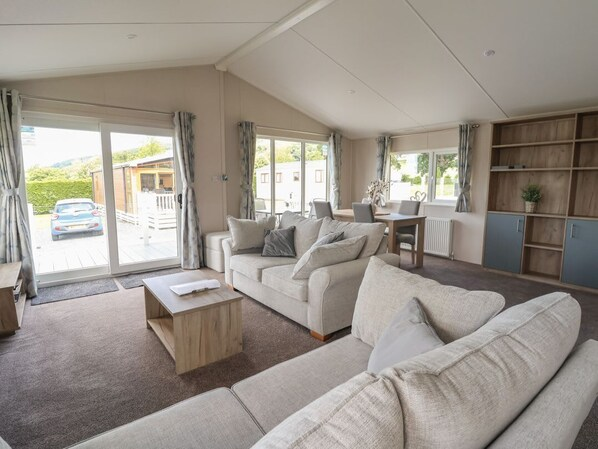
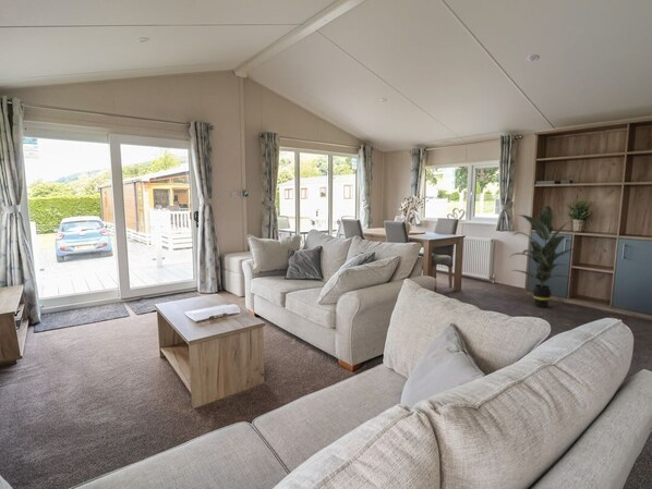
+ indoor plant [510,205,579,308]
